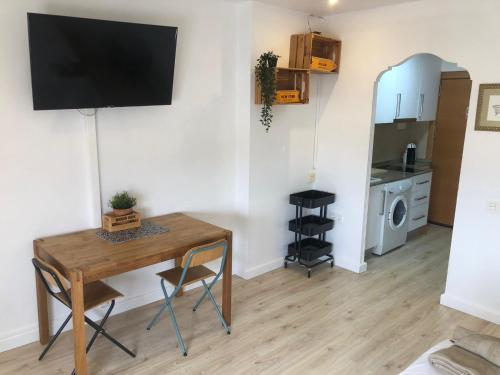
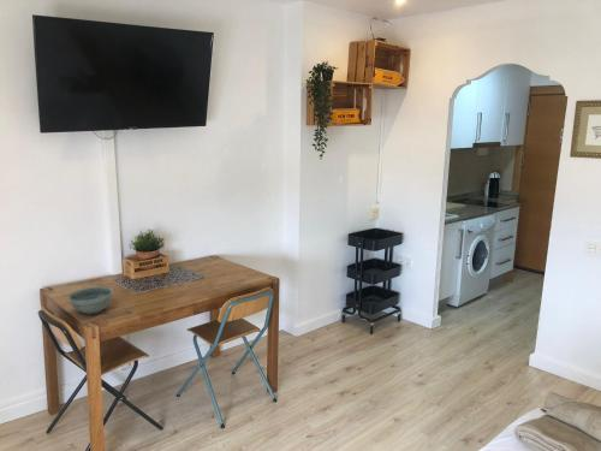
+ bowl [66,285,114,316]
